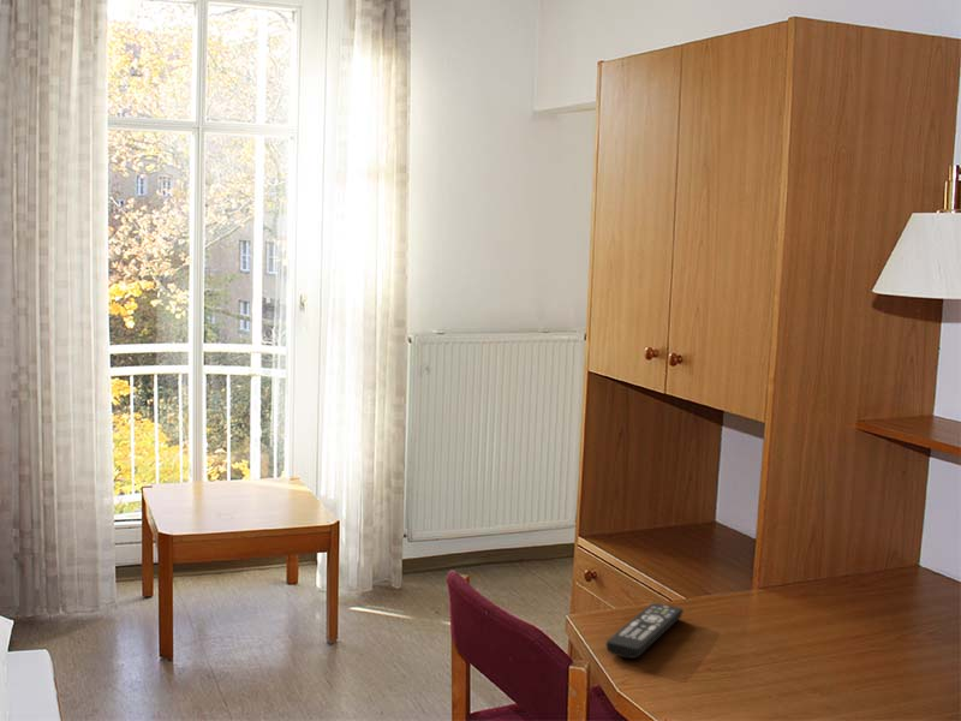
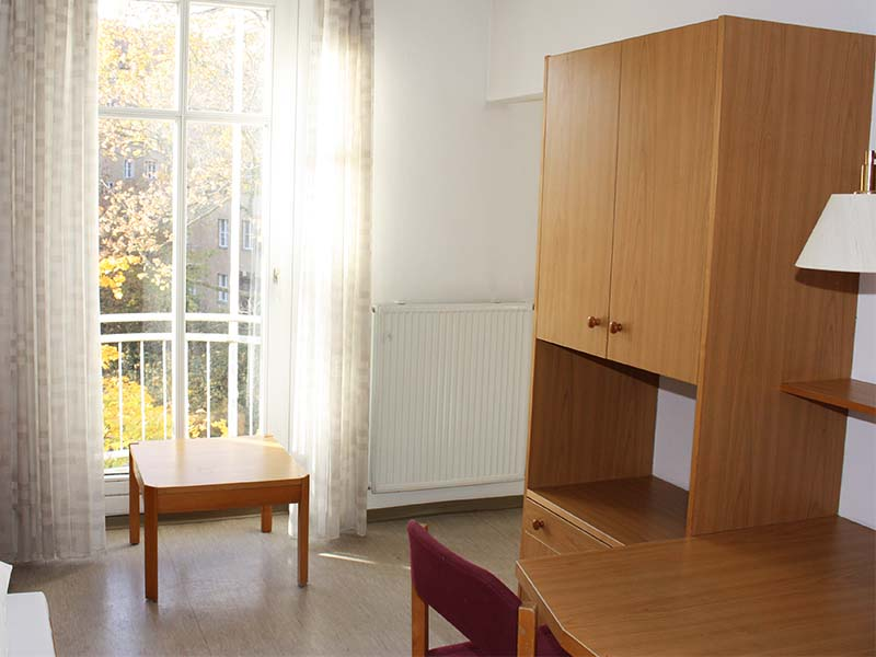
- remote control [604,602,685,660]
